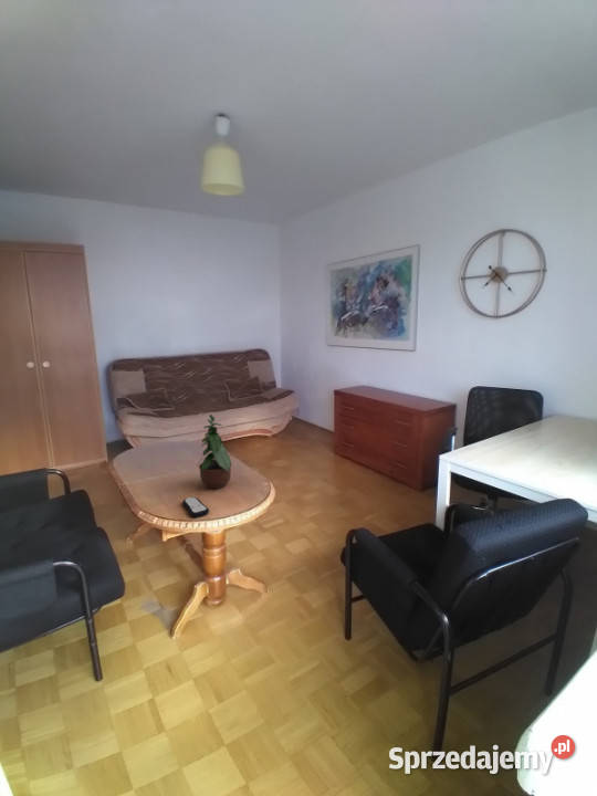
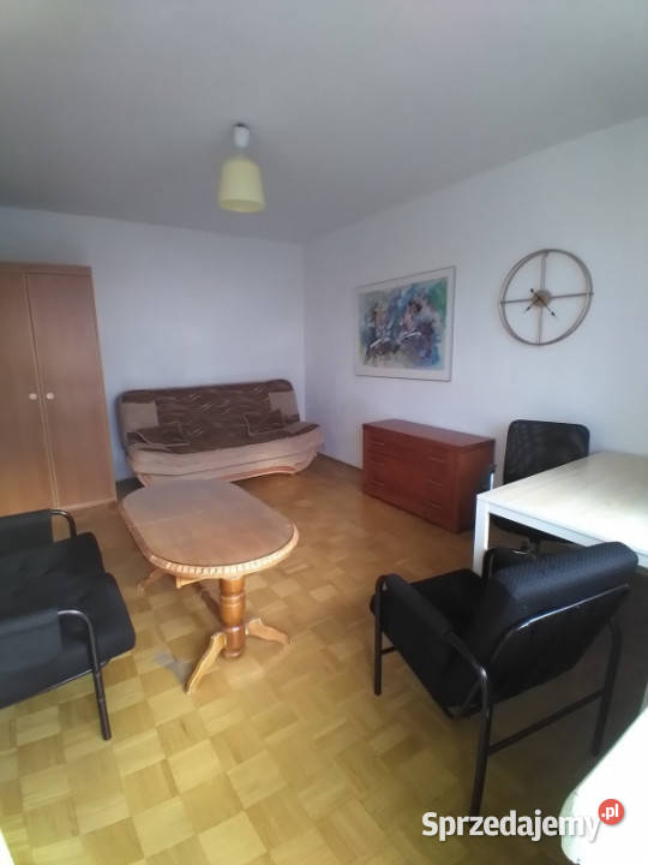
- potted plant [196,413,232,490]
- remote control [181,496,210,519]
